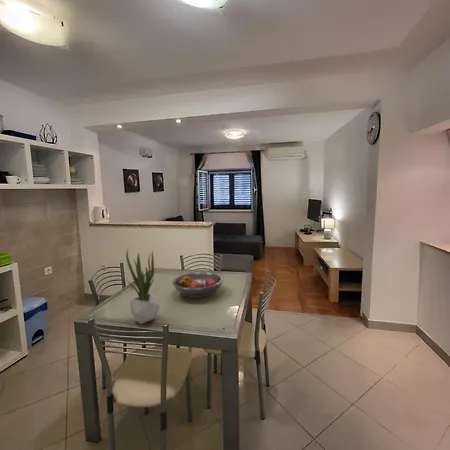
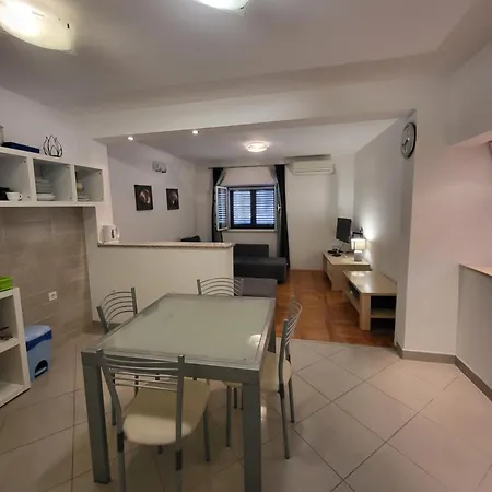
- potted plant [125,248,161,325]
- fruit bowl [171,271,224,299]
